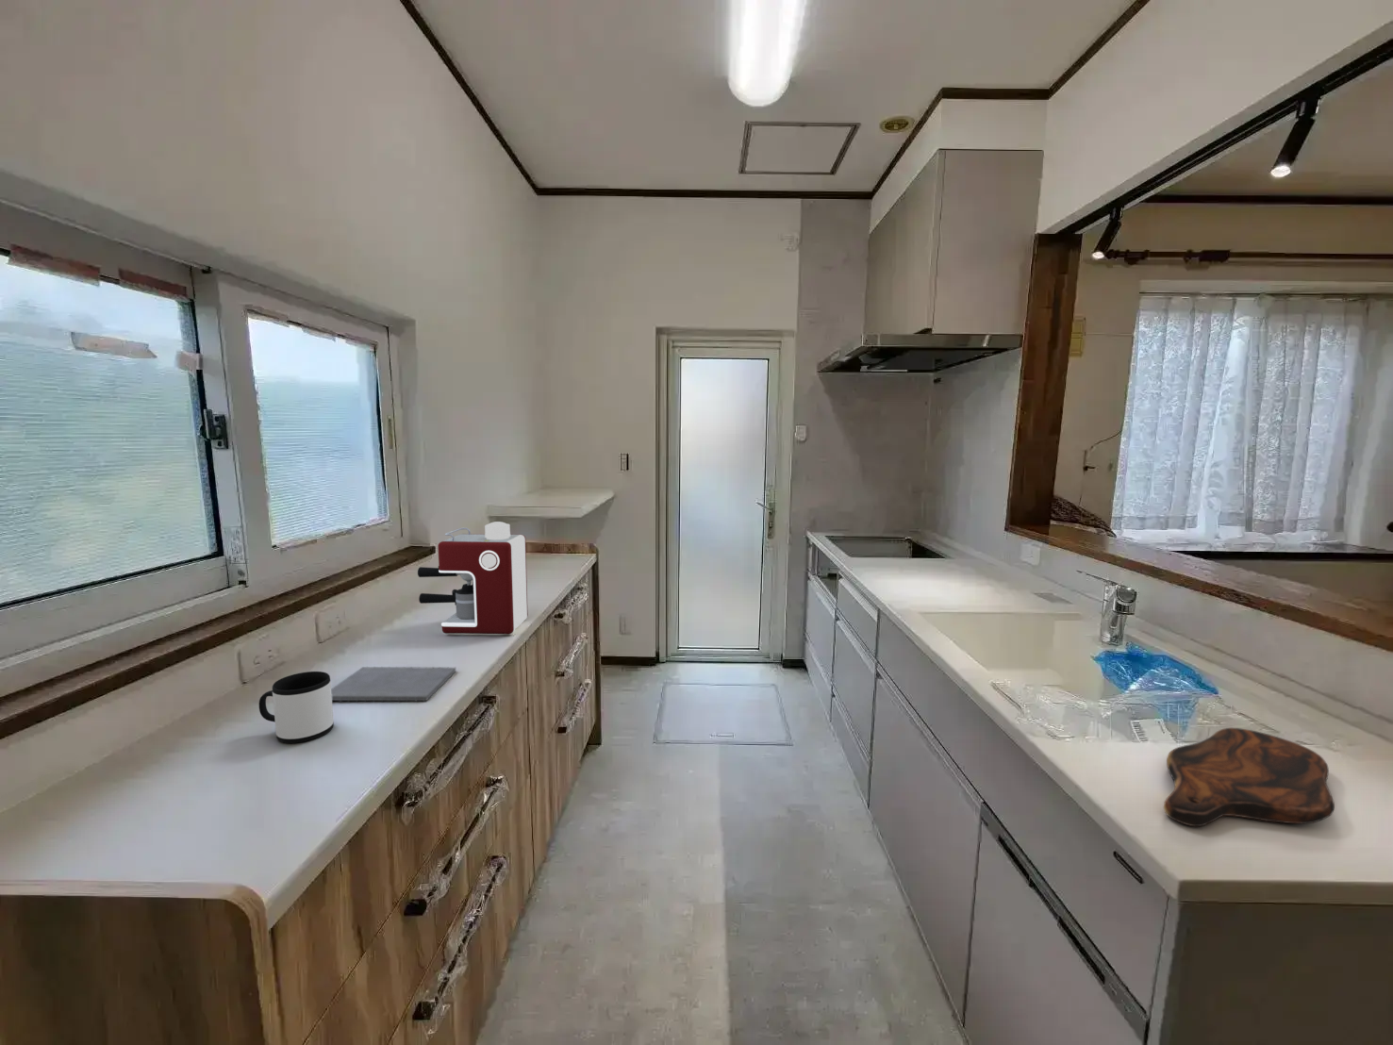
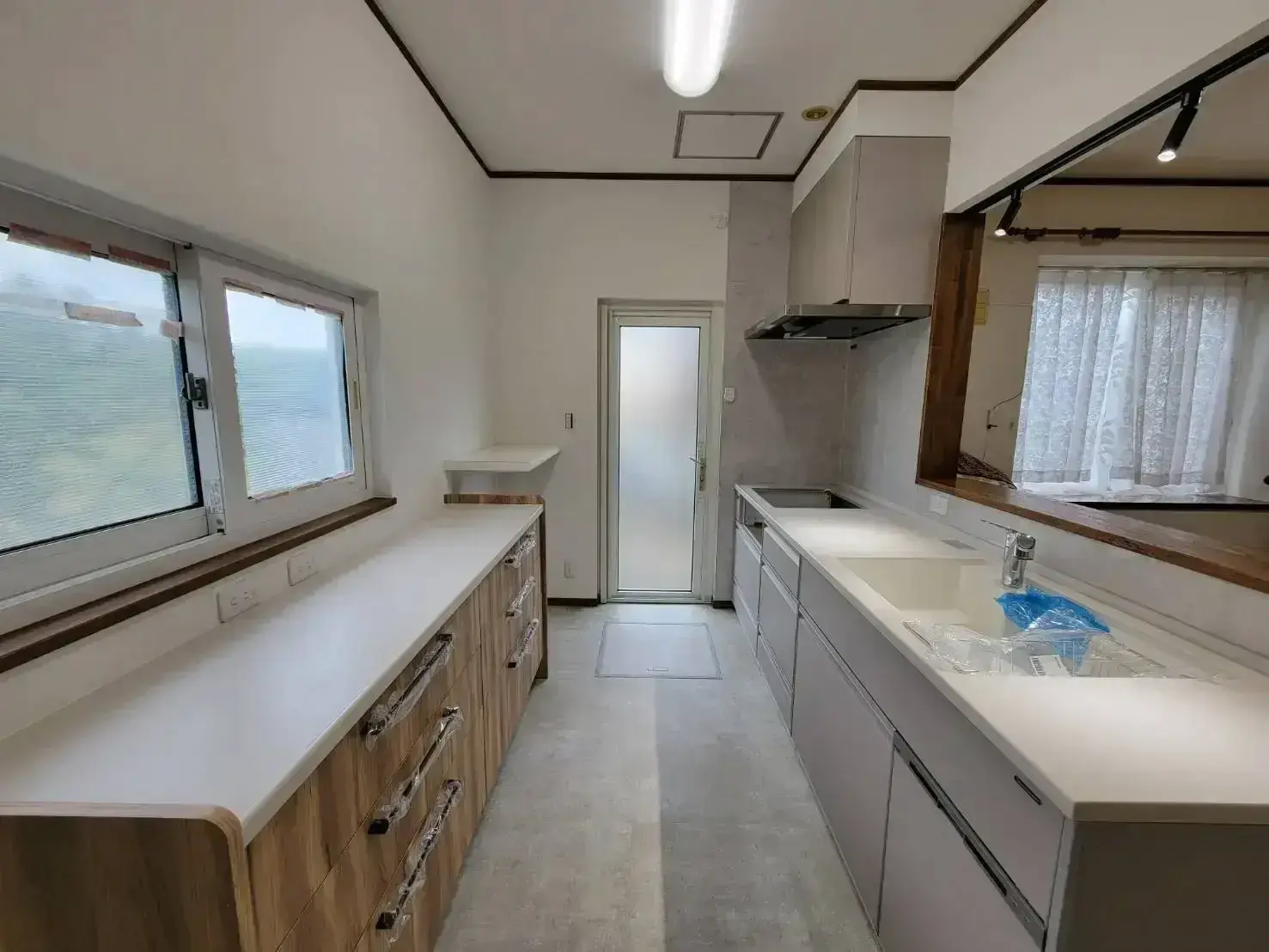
- notepad [332,666,457,703]
- coffee maker [417,520,529,634]
- mug [258,671,335,744]
- cutting board [1162,727,1336,828]
